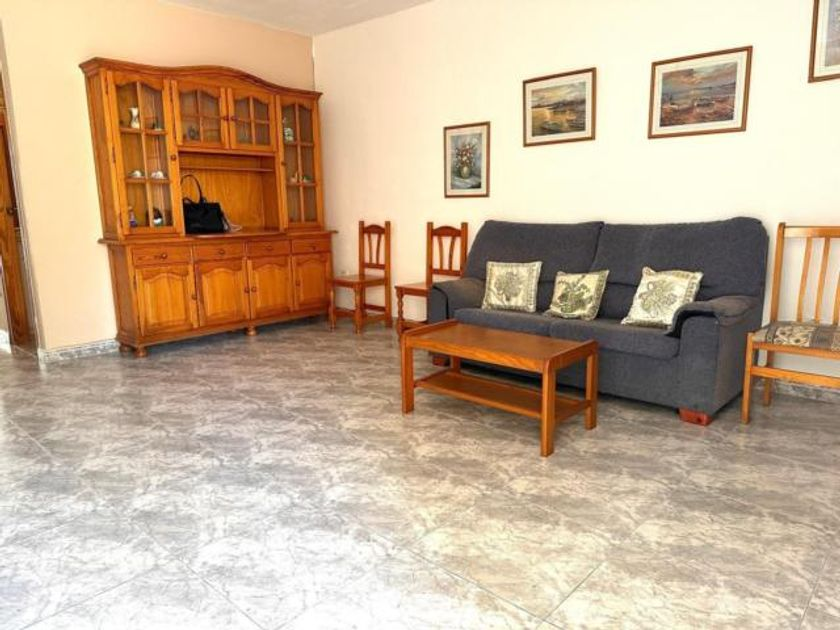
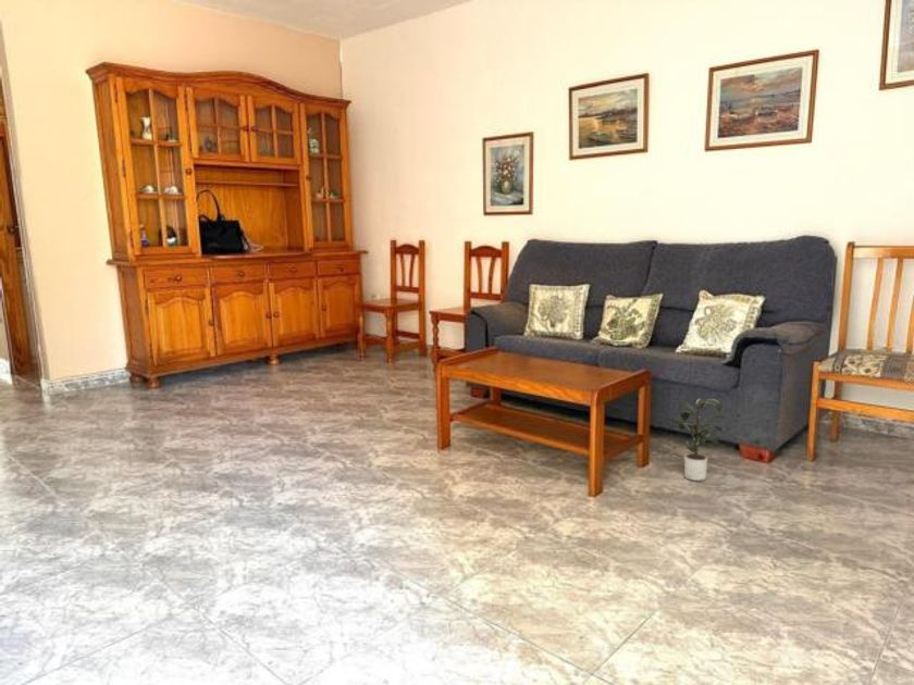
+ potted plant [669,397,727,482]
